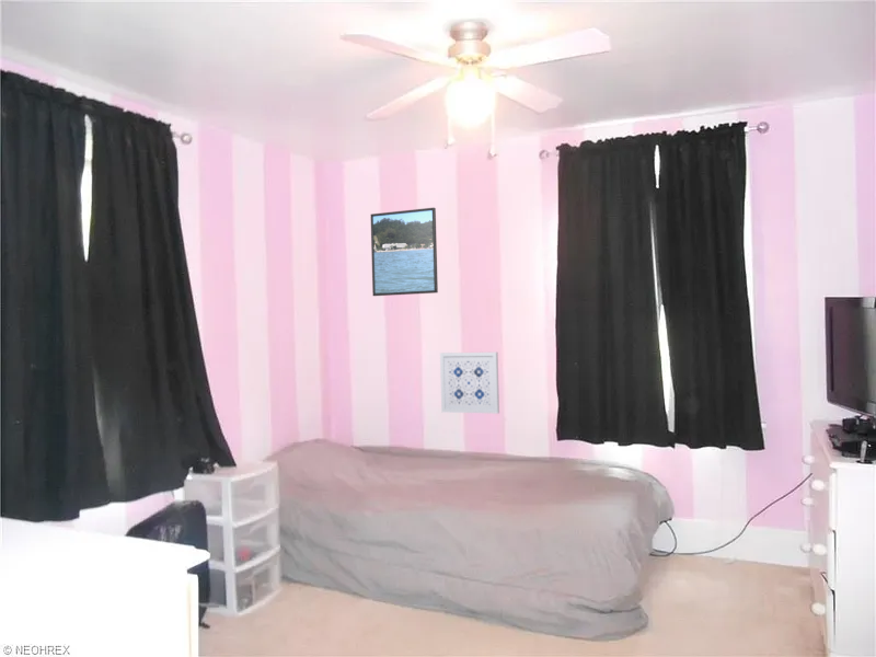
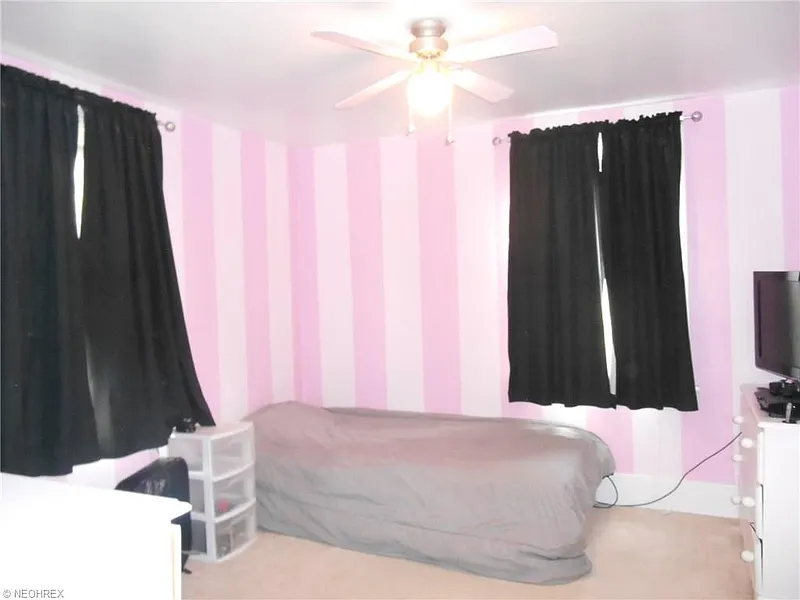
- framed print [370,207,439,297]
- wall art [439,351,500,415]
